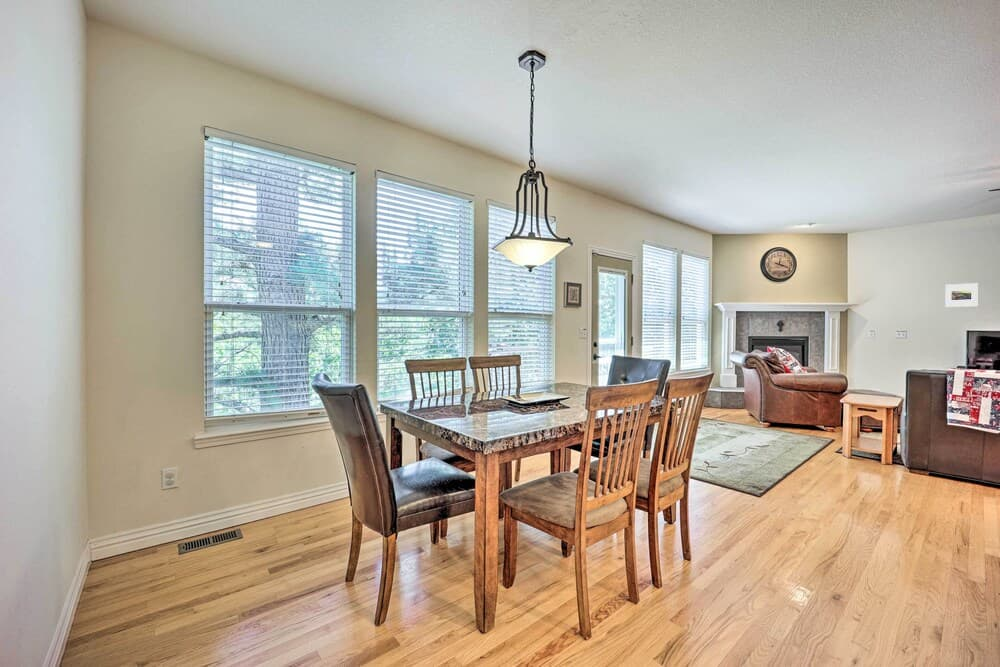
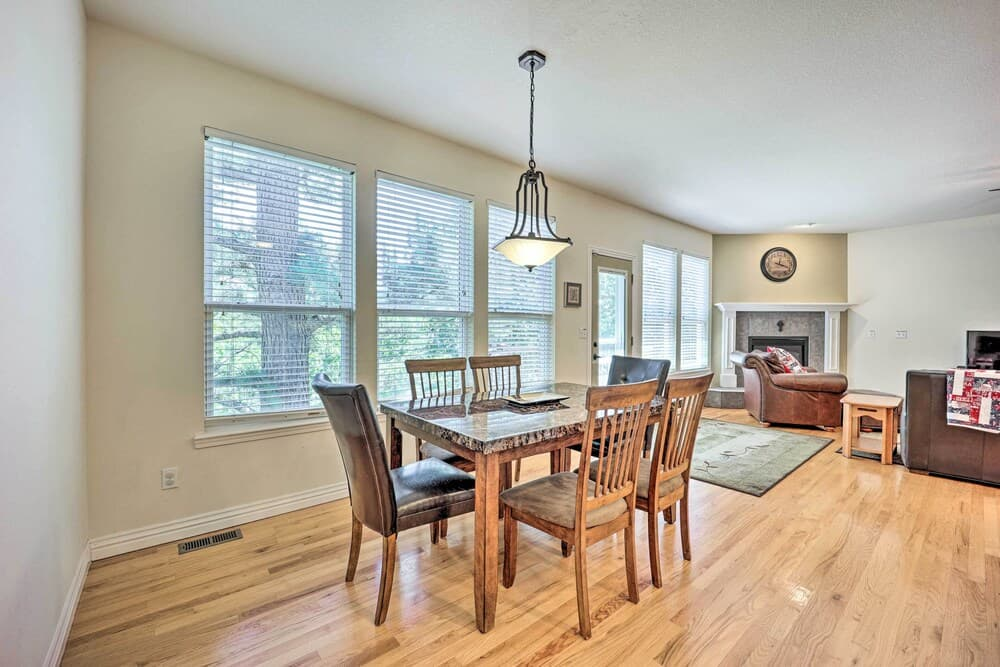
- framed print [944,282,979,308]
